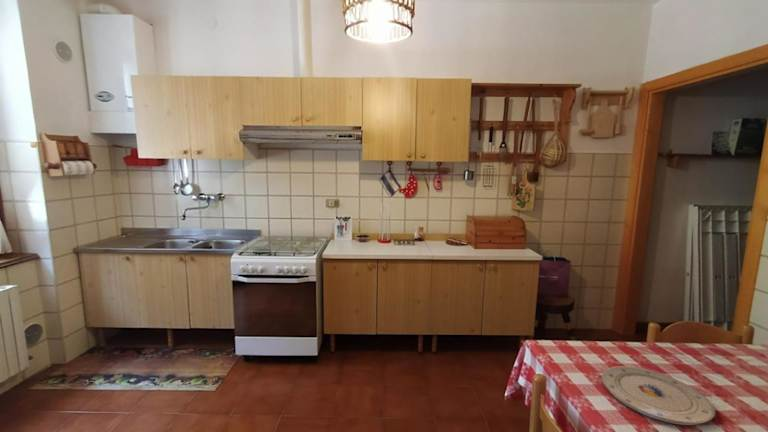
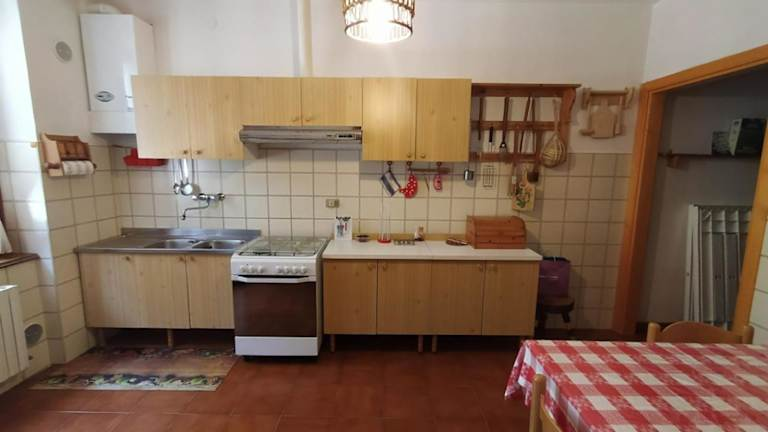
- plate [601,365,716,426]
